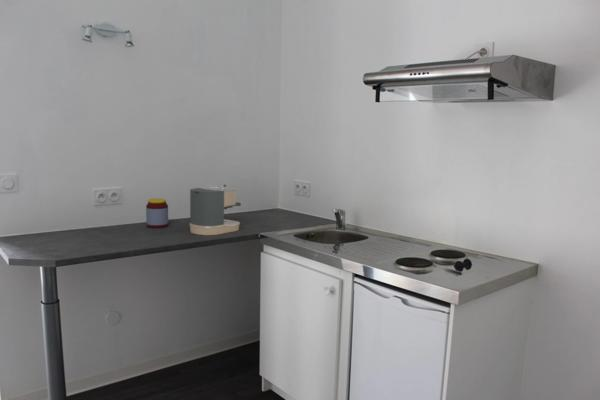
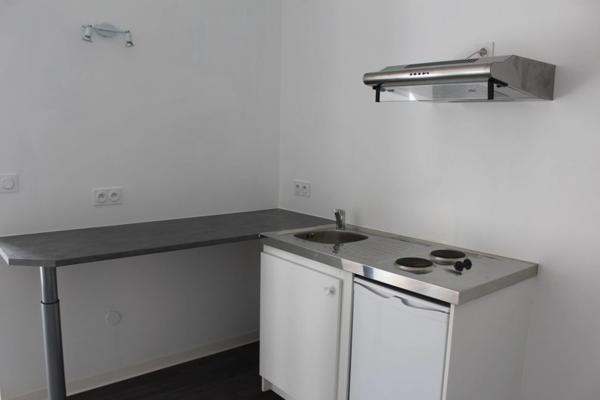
- jar [145,197,169,229]
- coffee maker [188,184,242,236]
